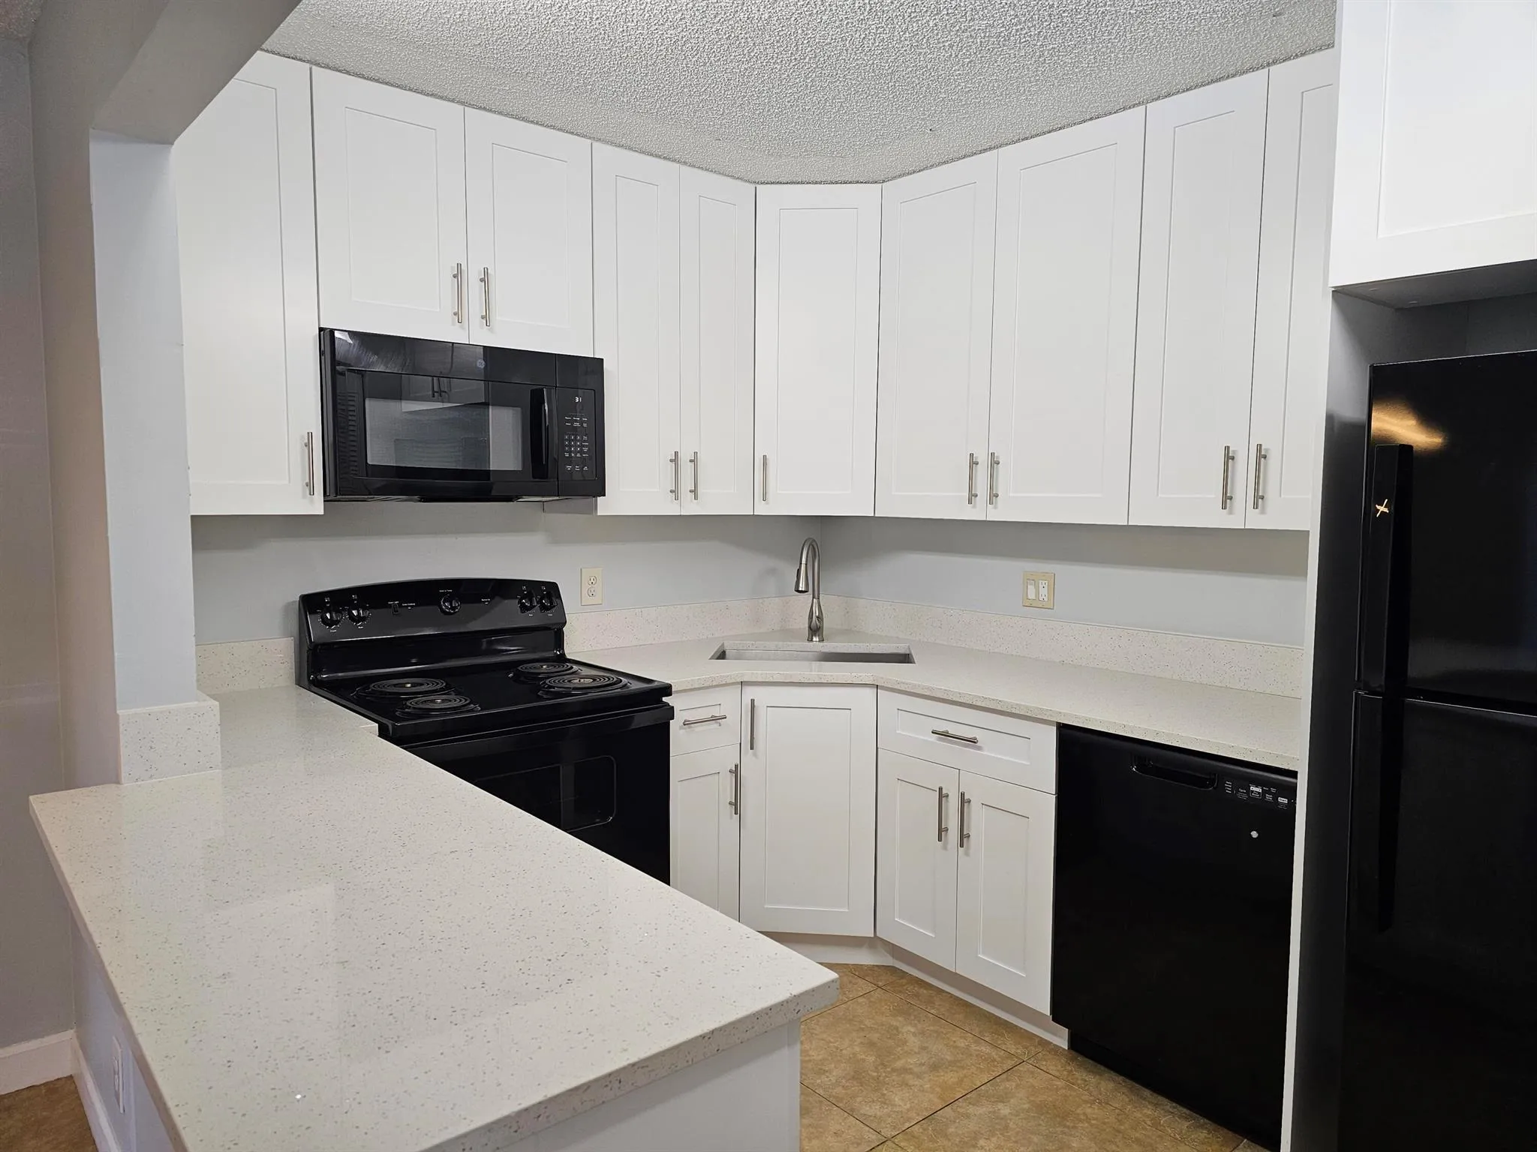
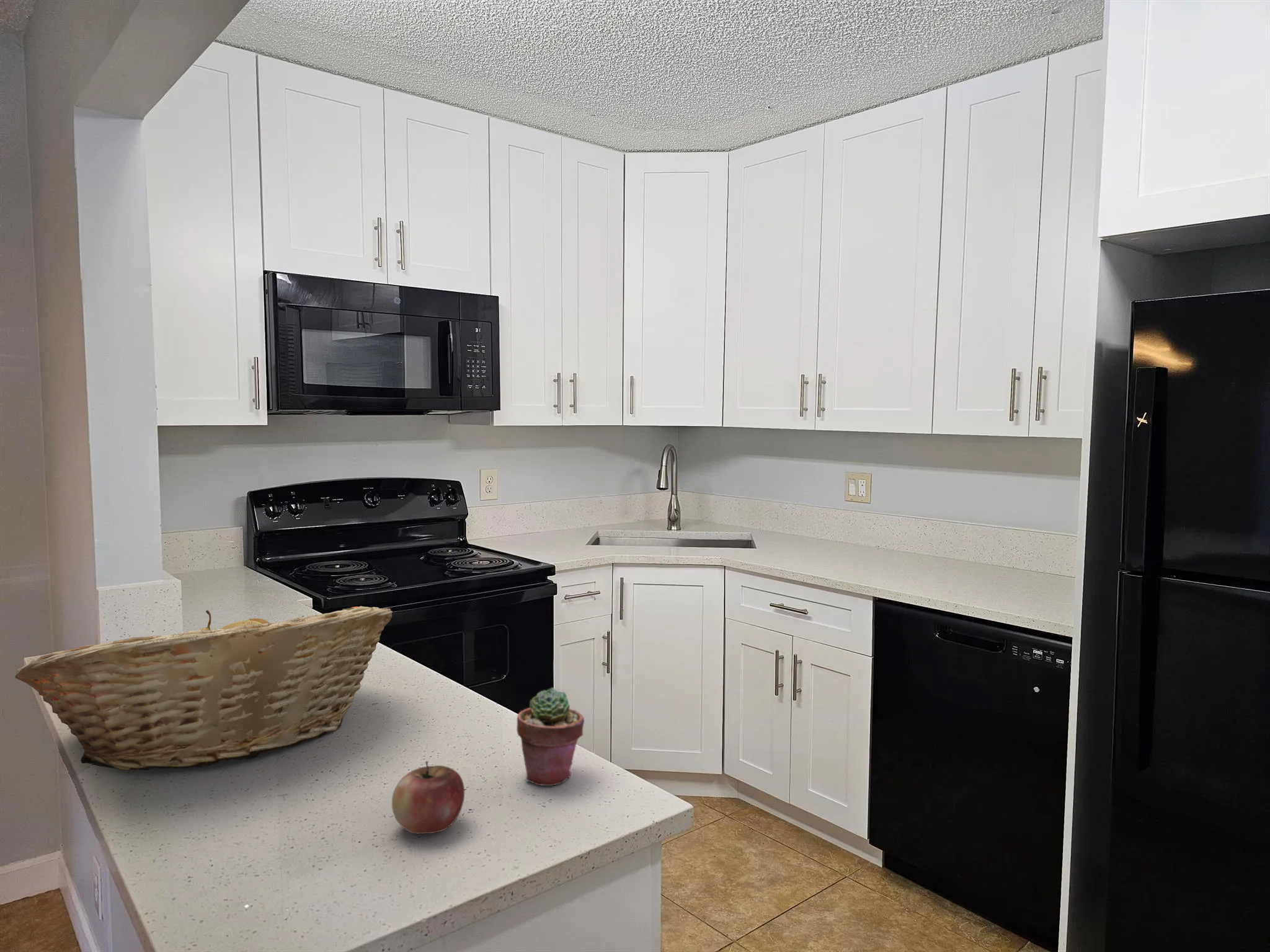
+ apple [391,760,465,835]
+ potted succulent [516,687,585,787]
+ fruit basket [14,606,393,772]
